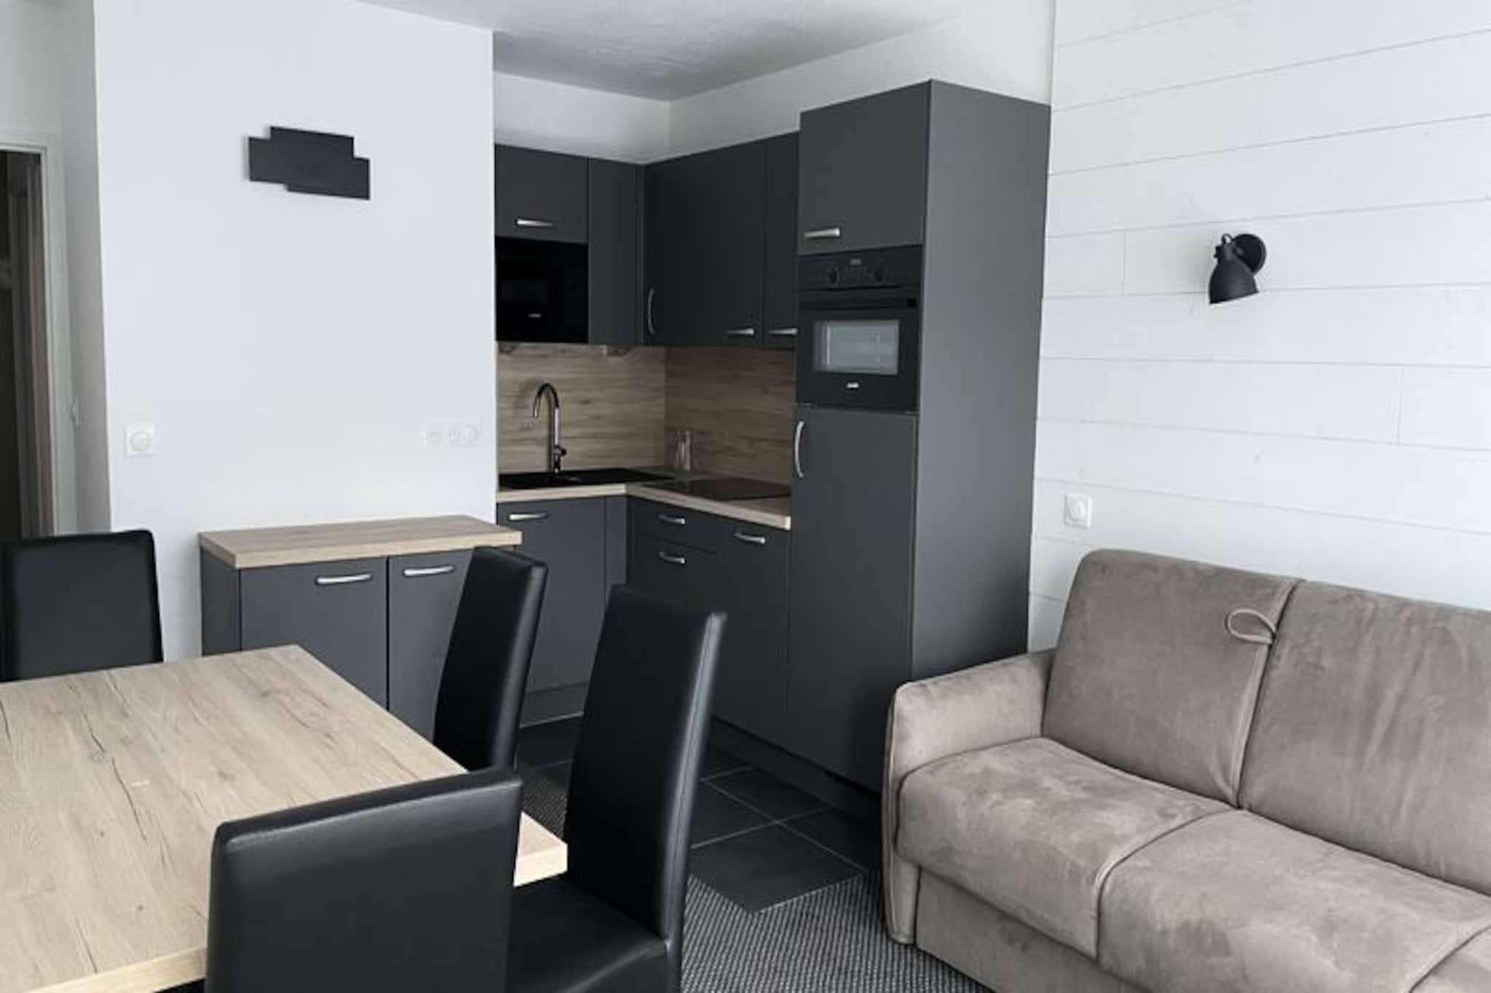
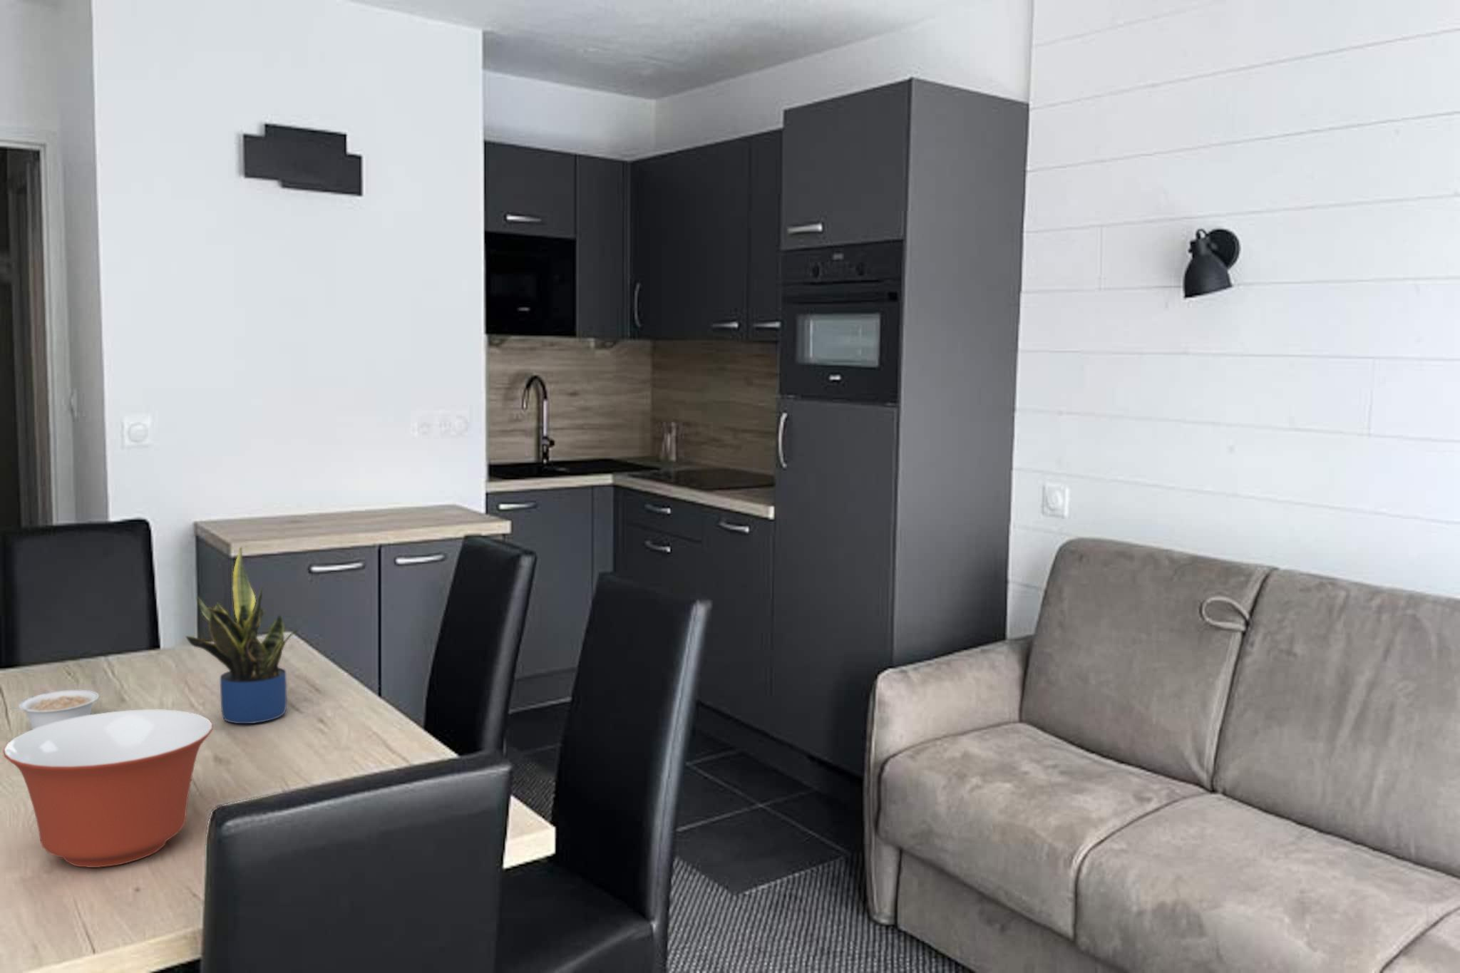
+ legume [9,690,100,730]
+ mixing bowl [2,708,213,869]
+ potted plant [186,546,299,724]
